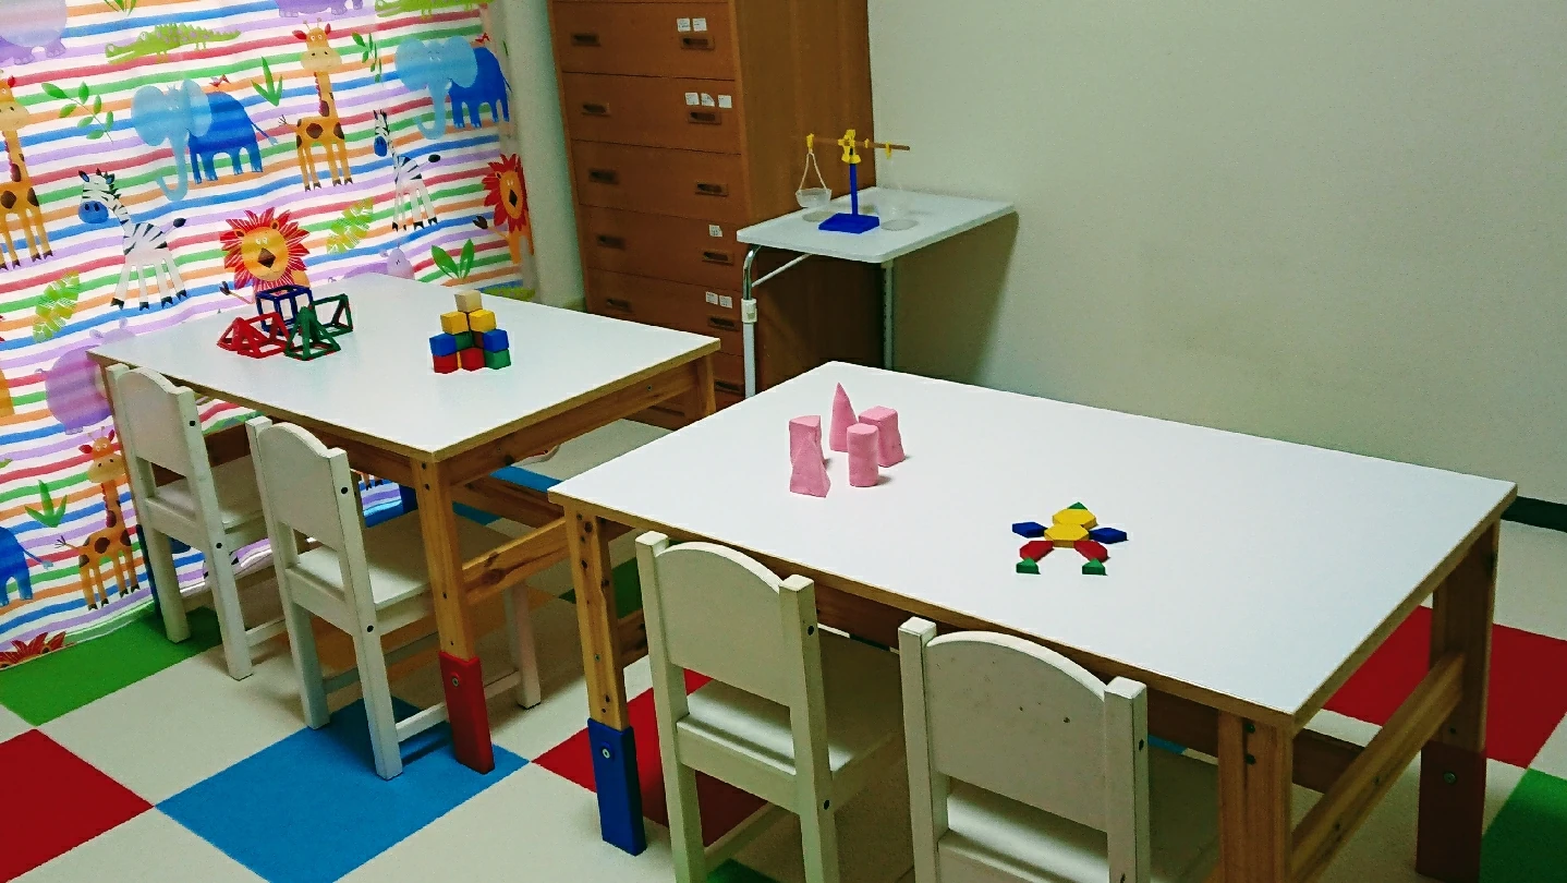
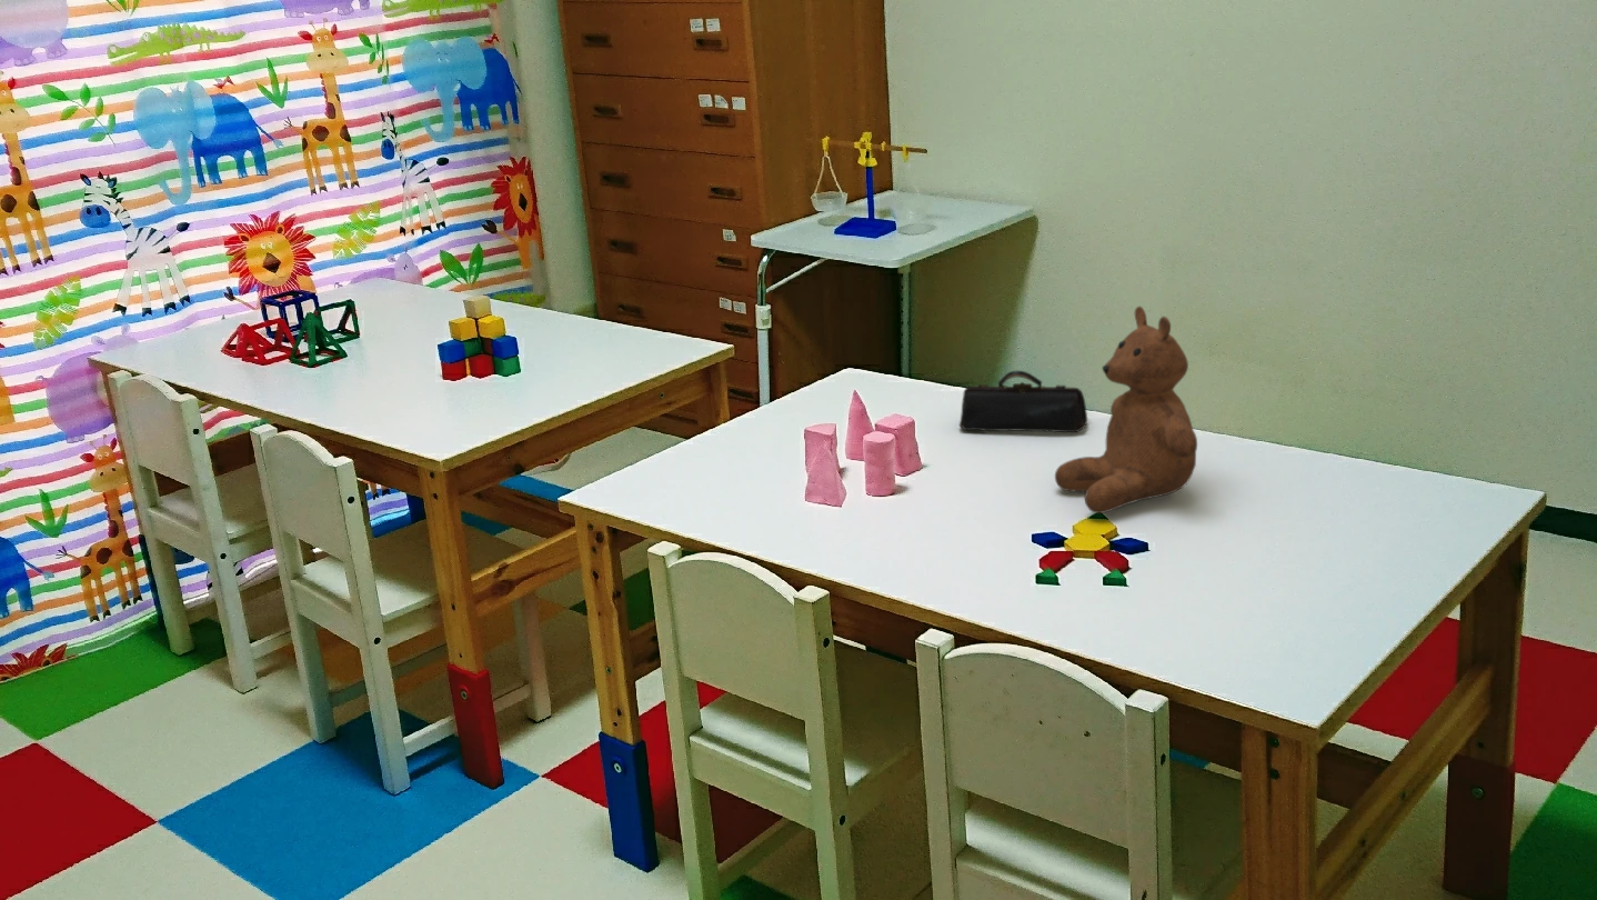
+ pencil case [958,370,1088,433]
+ teddy bear [1054,306,1198,514]
